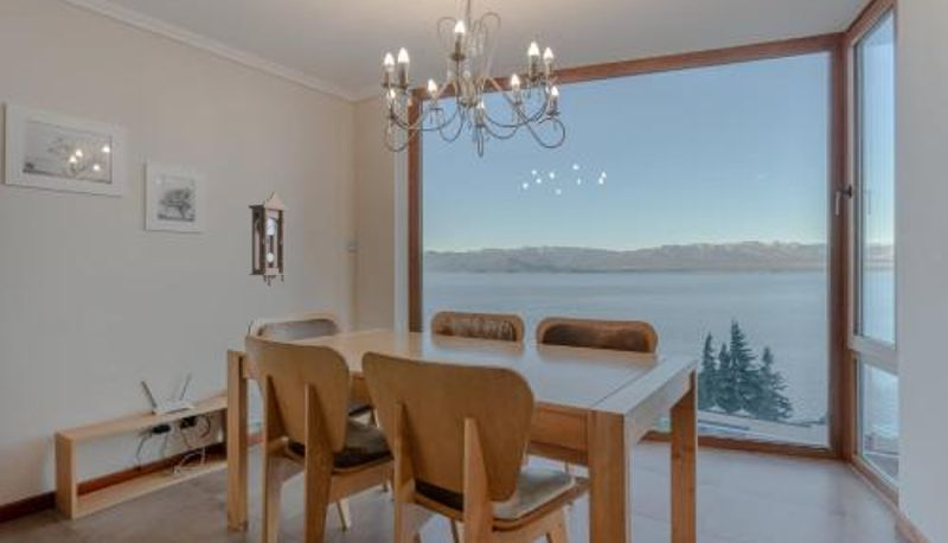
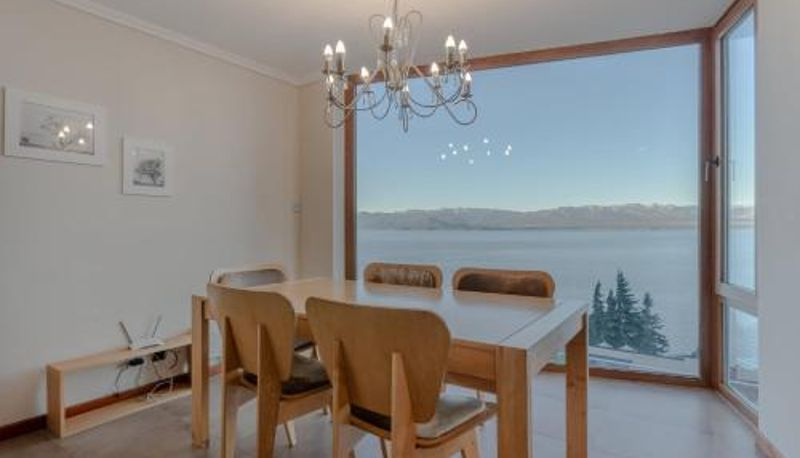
- pendulum clock [248,191,290,288]
